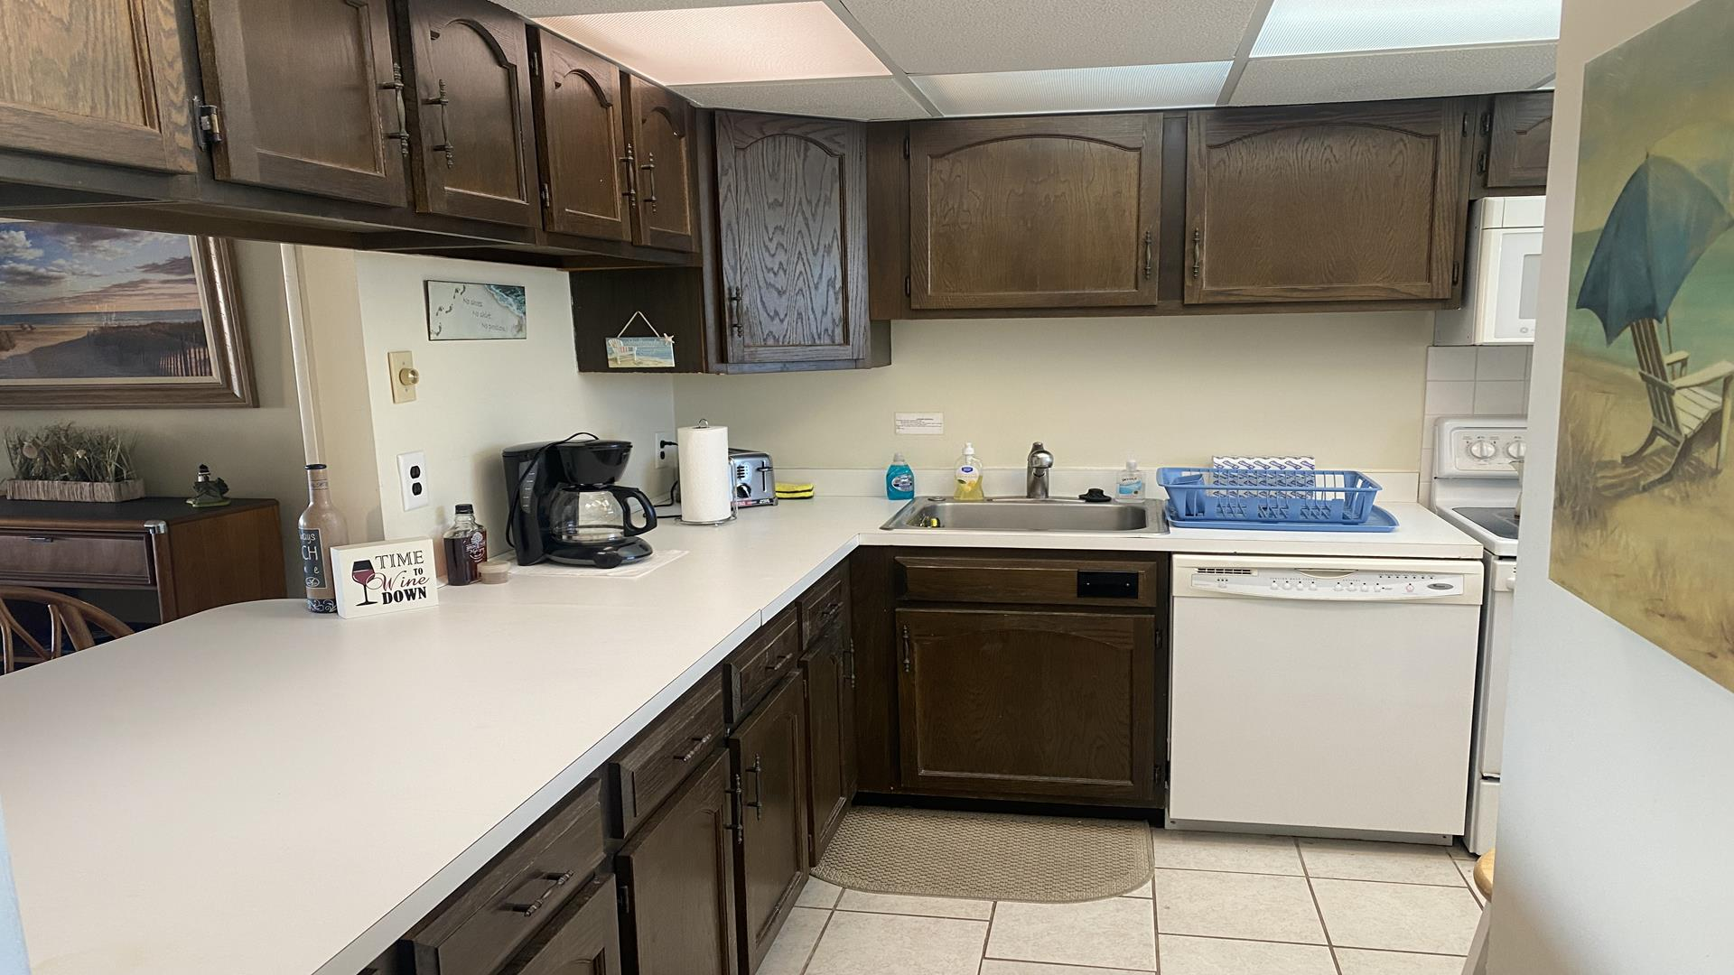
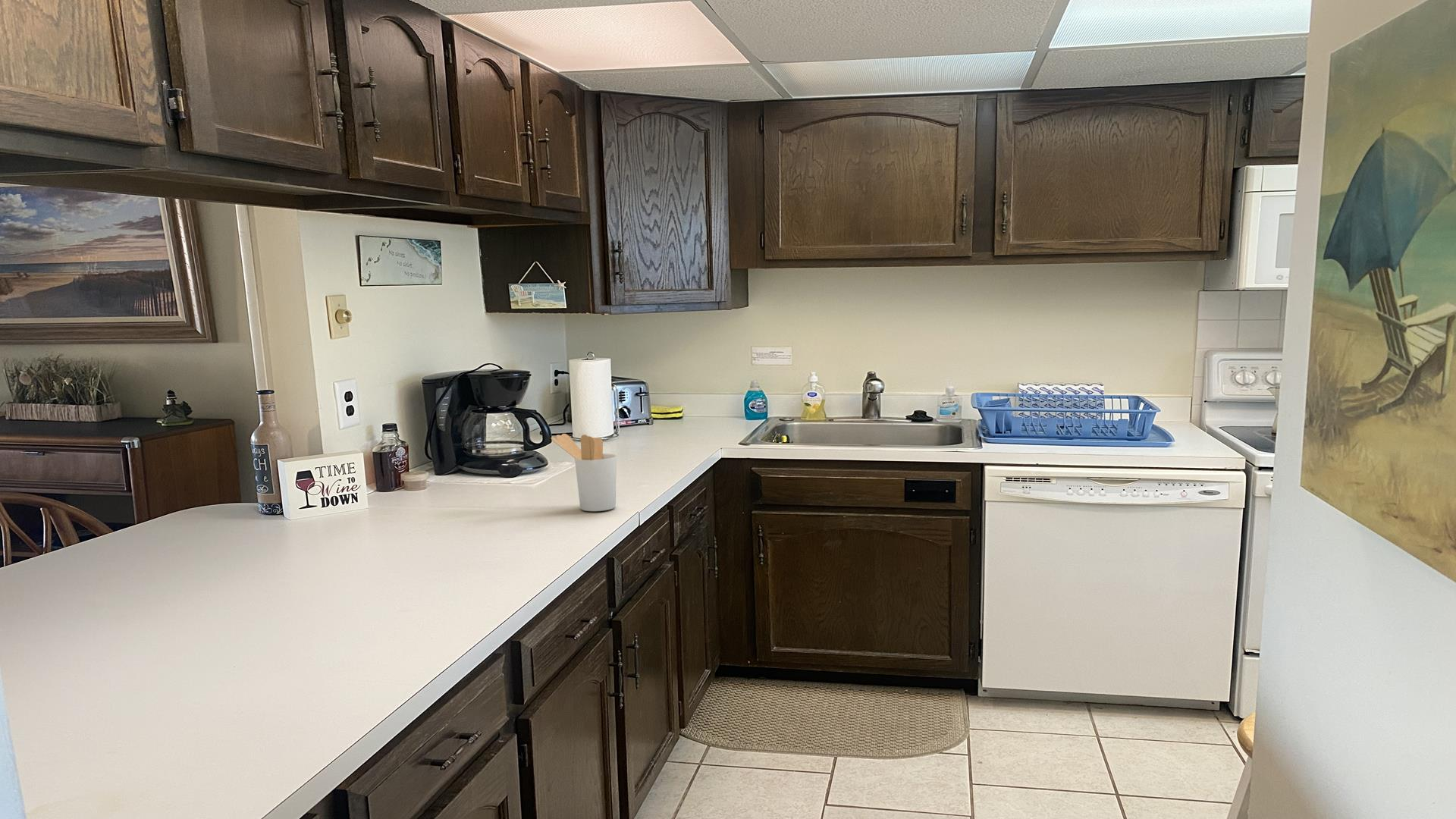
+ utensil holder [551,433,617,512]
